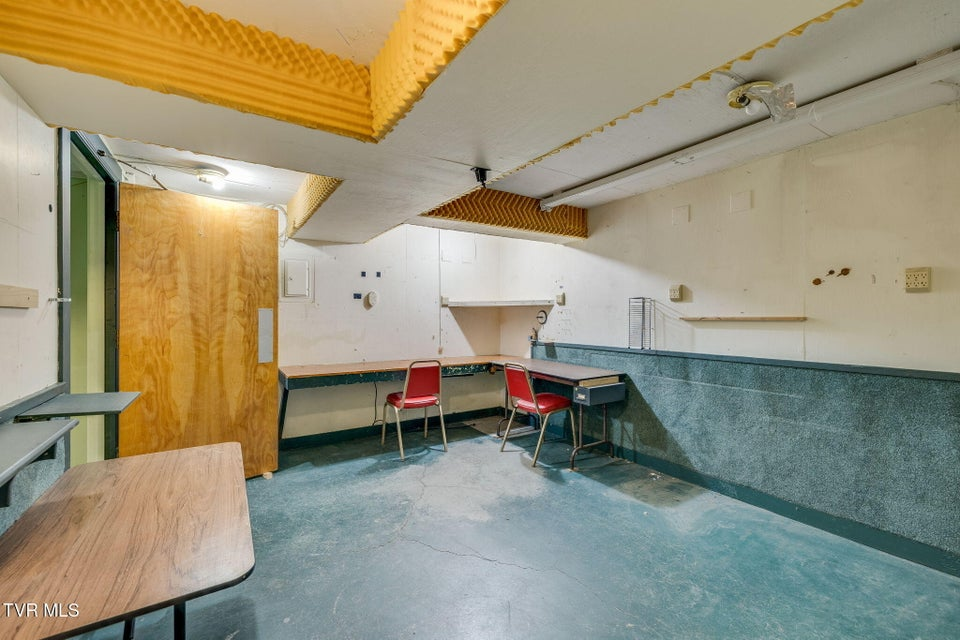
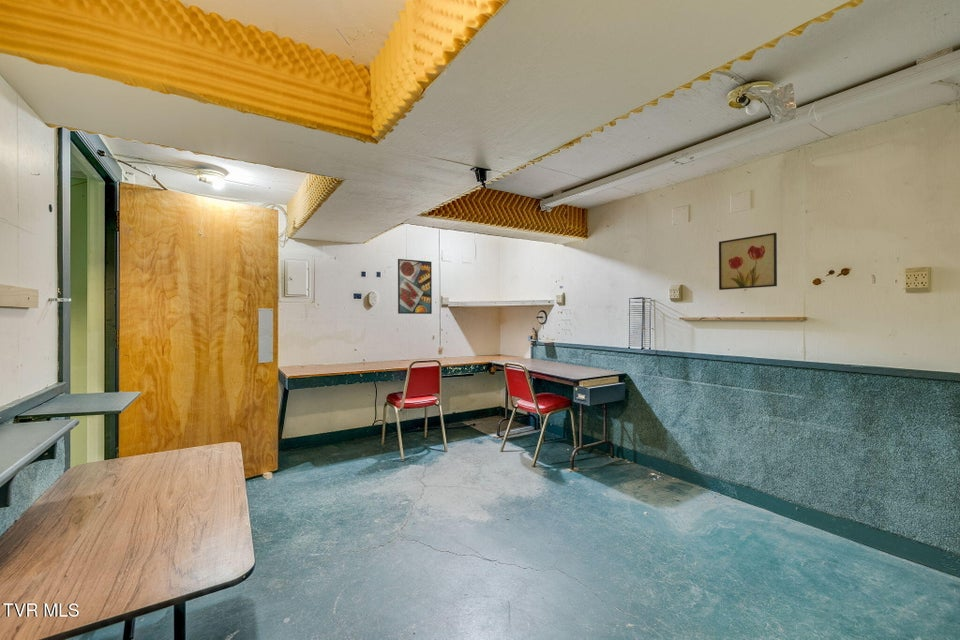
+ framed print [397,258,433,315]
+ wall art [718,232,778,291]
